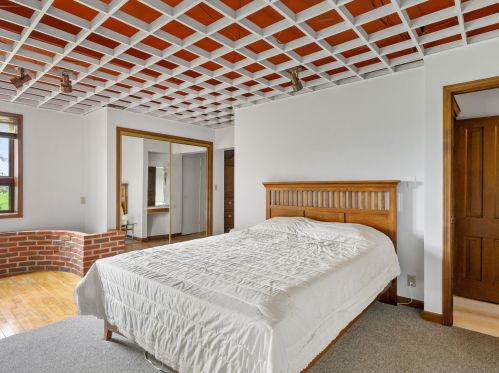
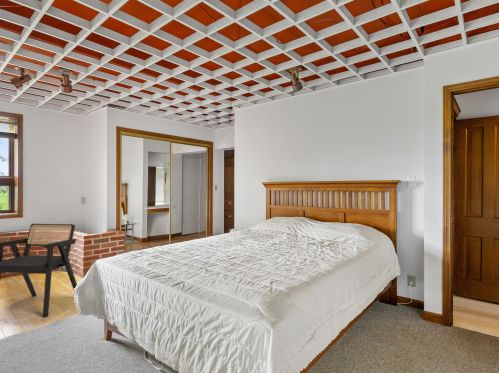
+ armchair [0,223,78,318]
